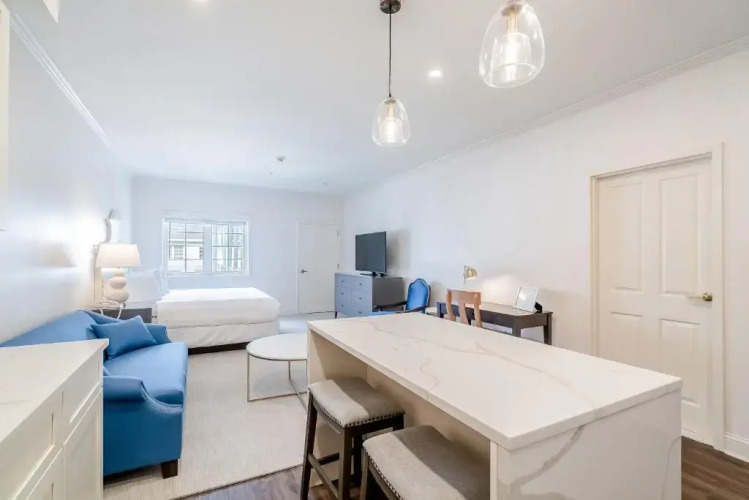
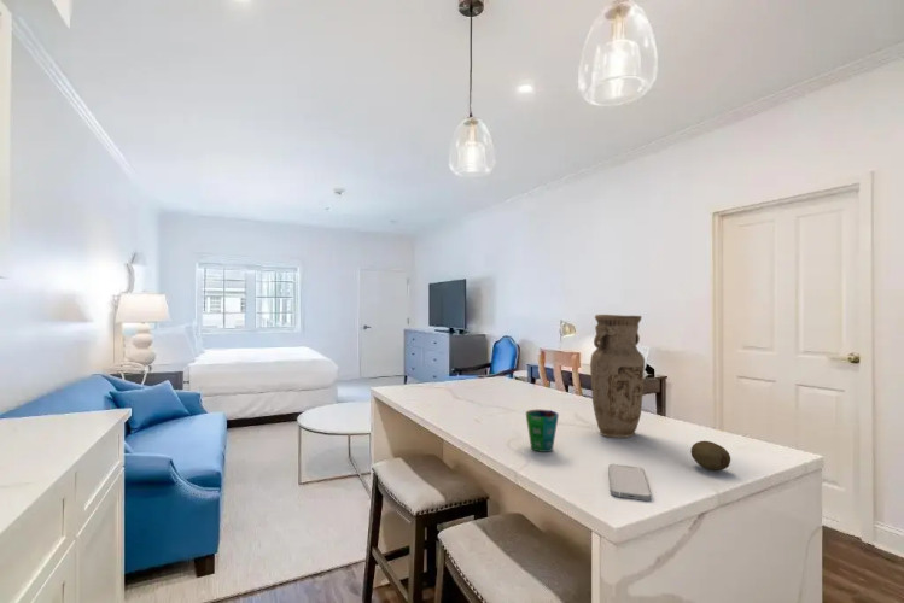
+ vase [589,314,646,439]
+ fruit [690,440,731,473]
+ smartphone [607,463,653,502]
+ cup [525,409,560,453]
